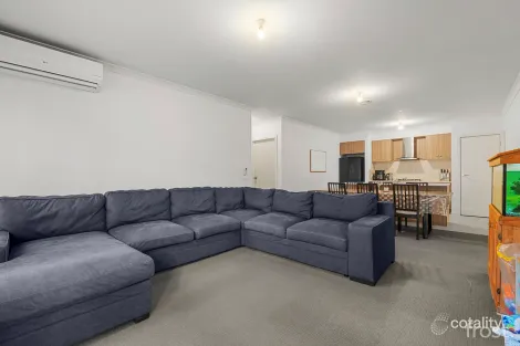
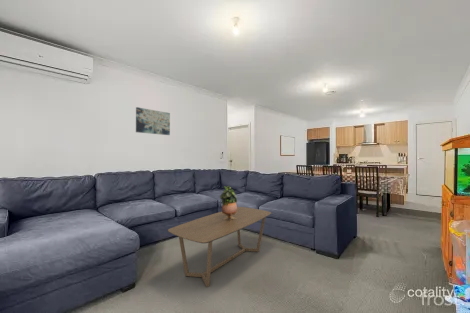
+ wall art [135,106,171,136]
+ coffee table [167,206,272,288]
+ potted plant [219,185,238,221]
